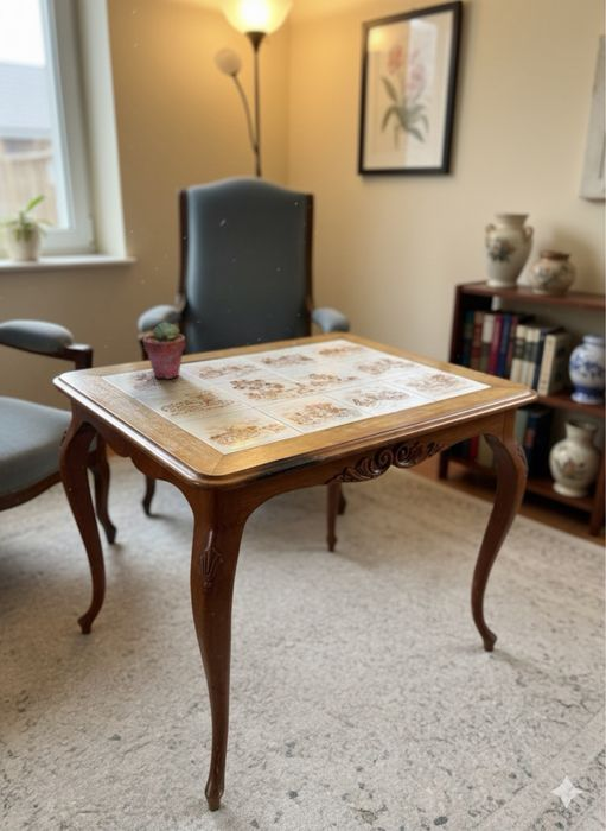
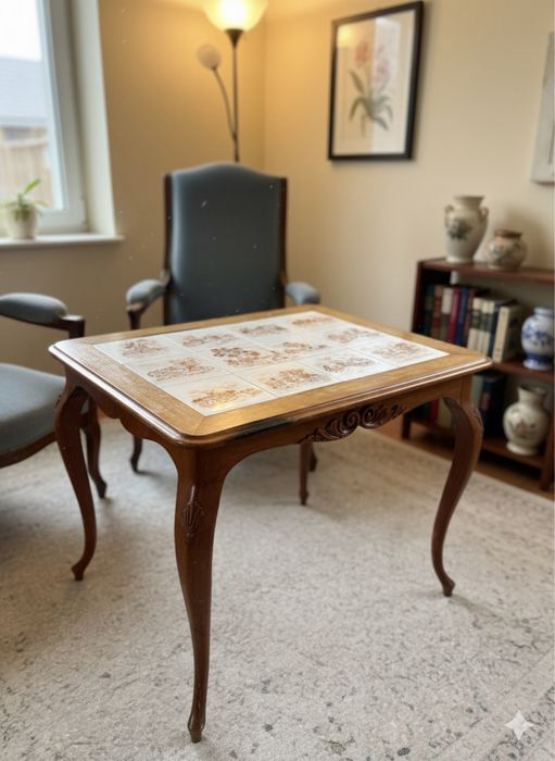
- potted succulent [142,321,186,380]
